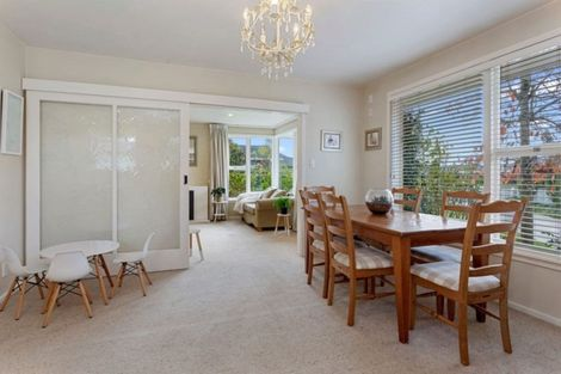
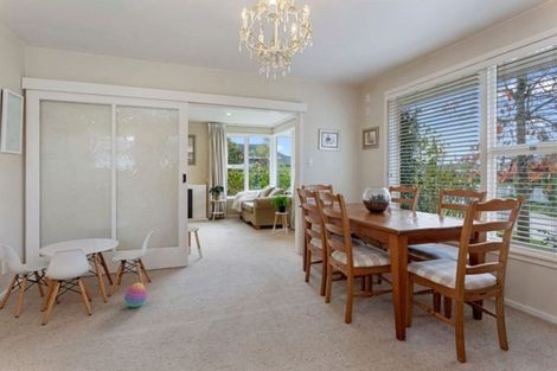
+ stacking toy [123,282,148,308]
